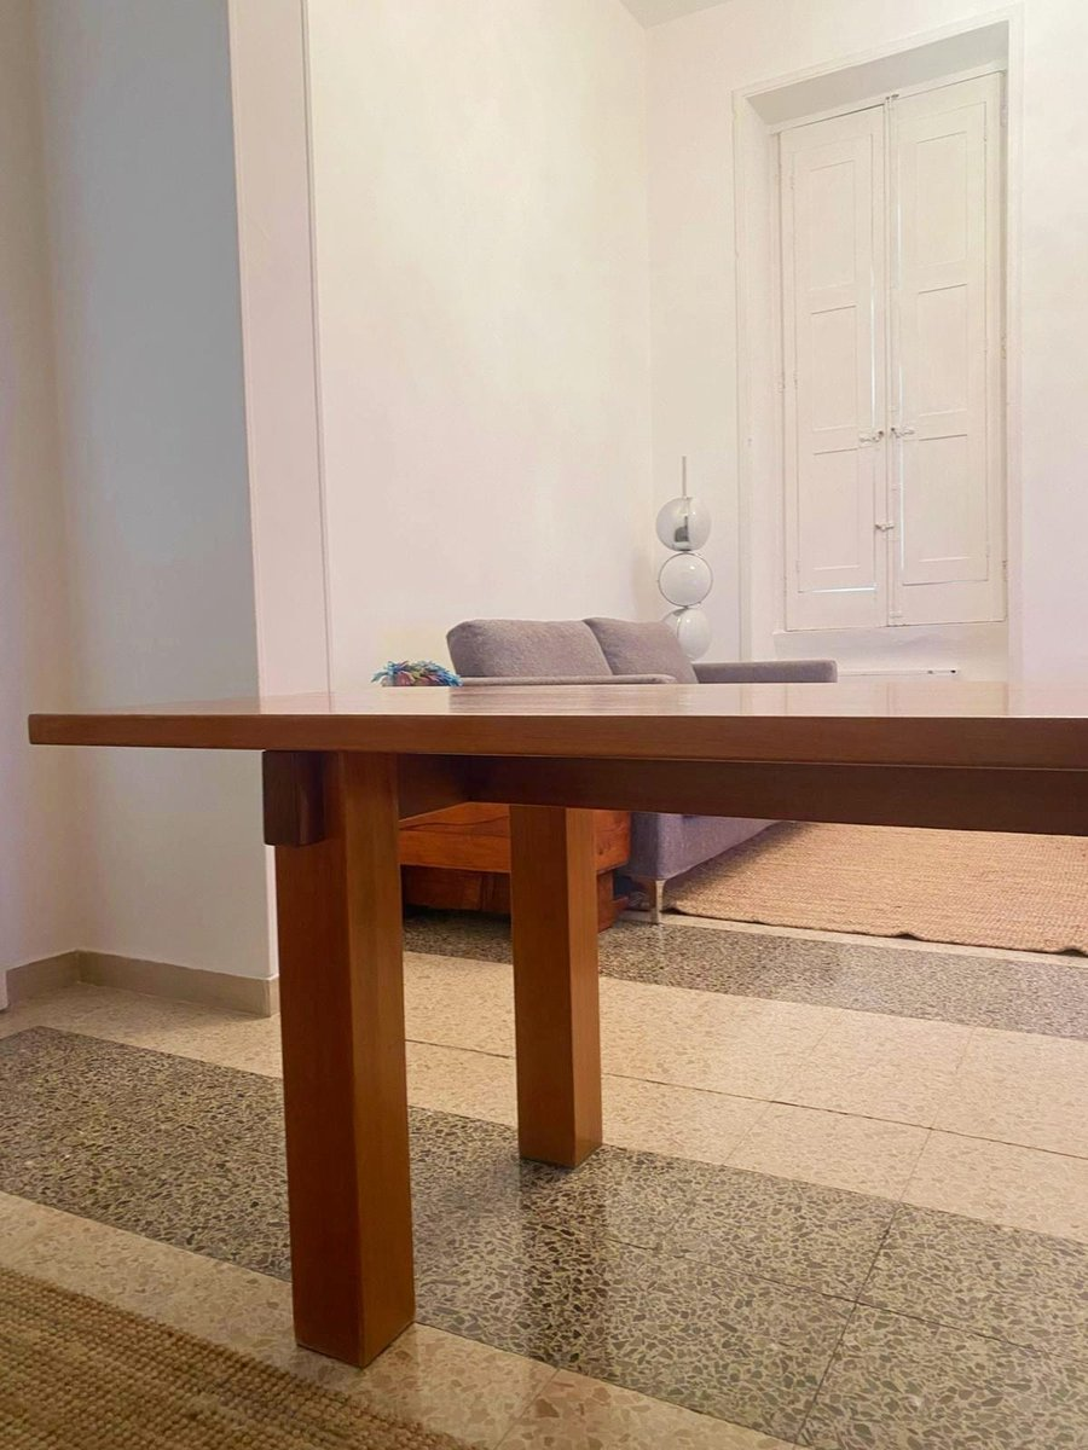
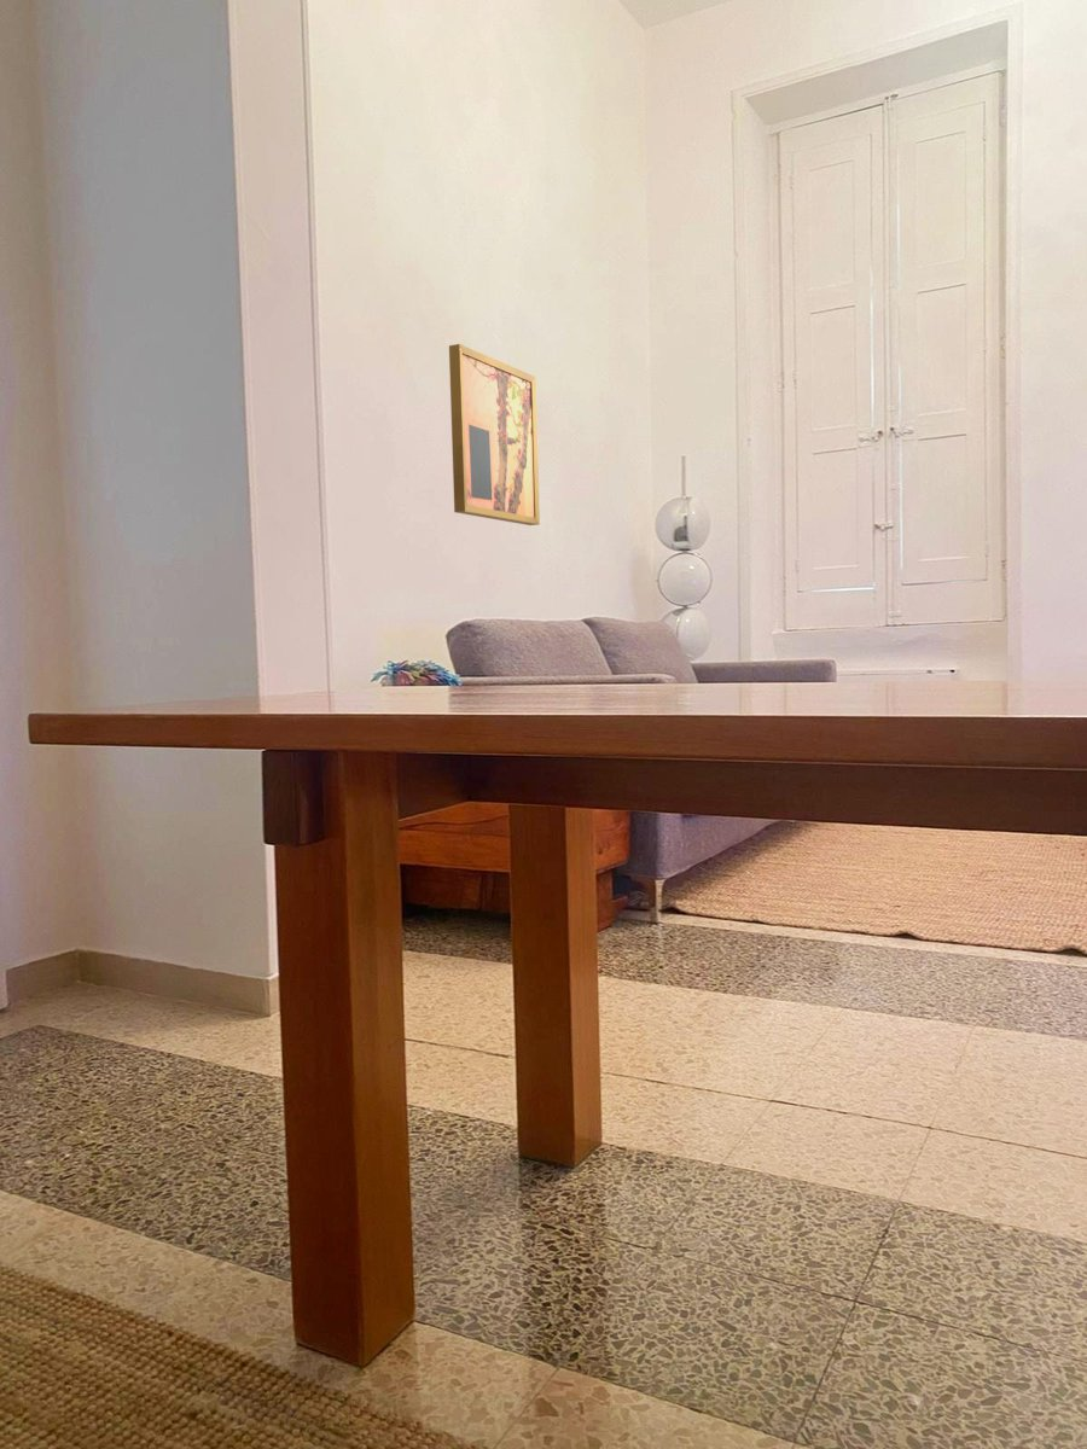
+ wall art [448,343,541,526]
